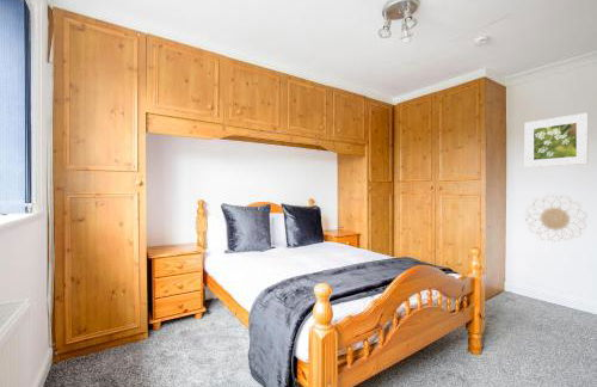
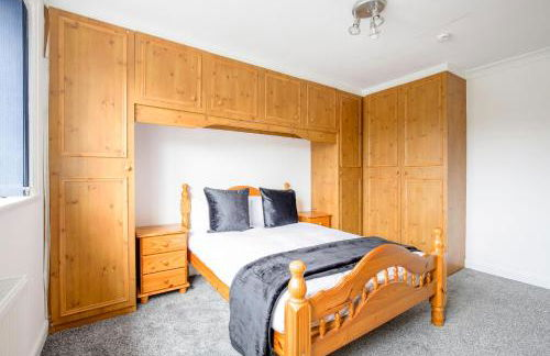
- decorative wall piece [525,194,587,242]
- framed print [524,111,589,168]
